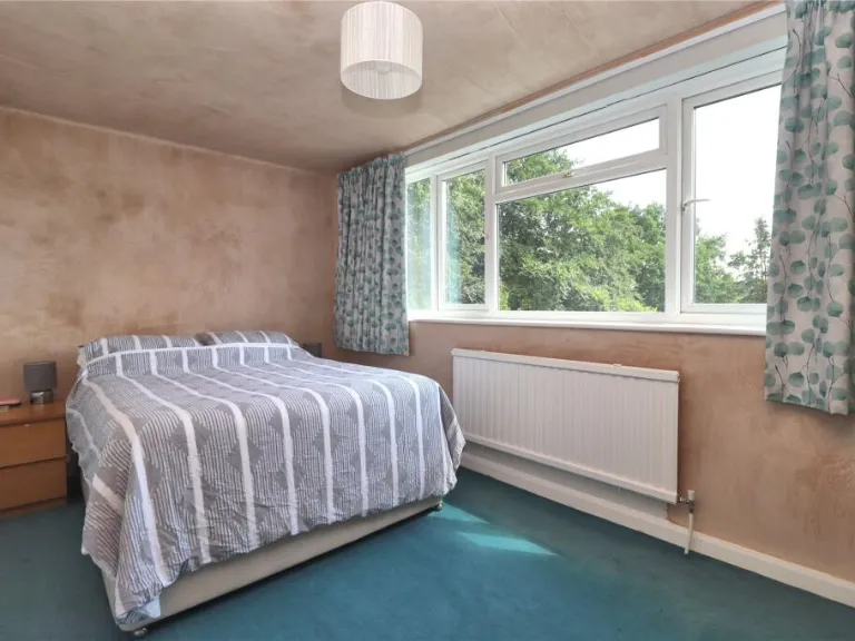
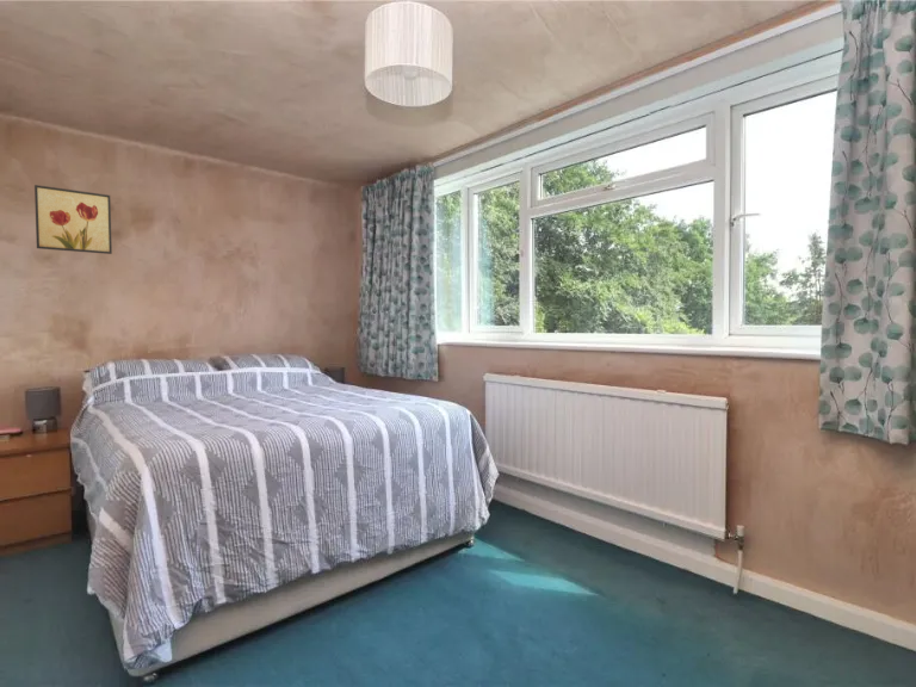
+ wall art [33,184,113,255]
